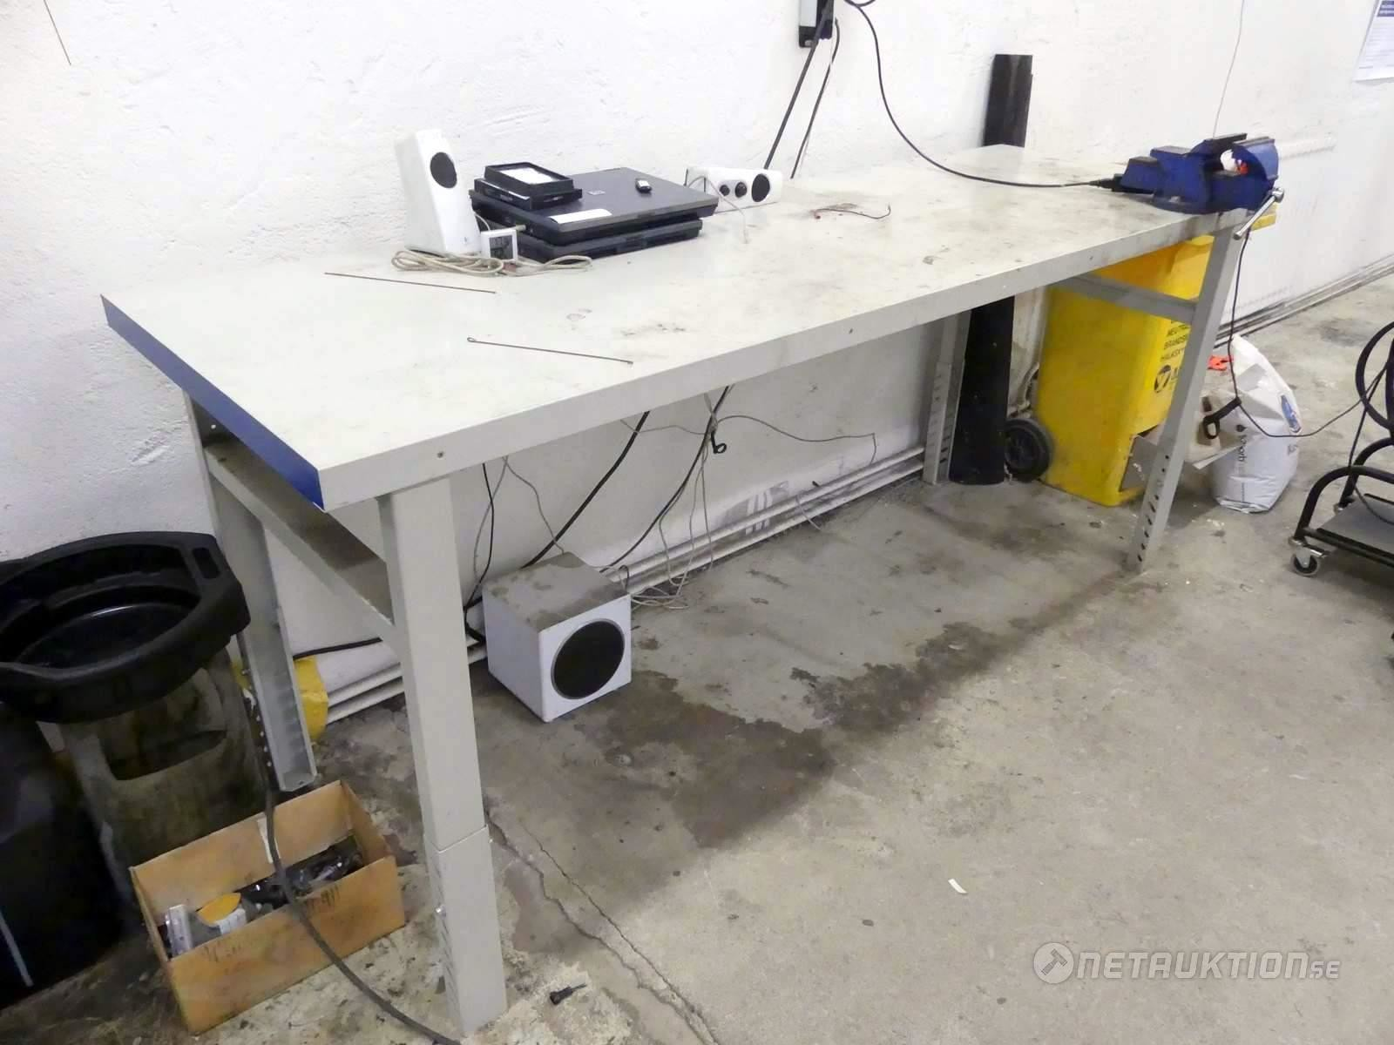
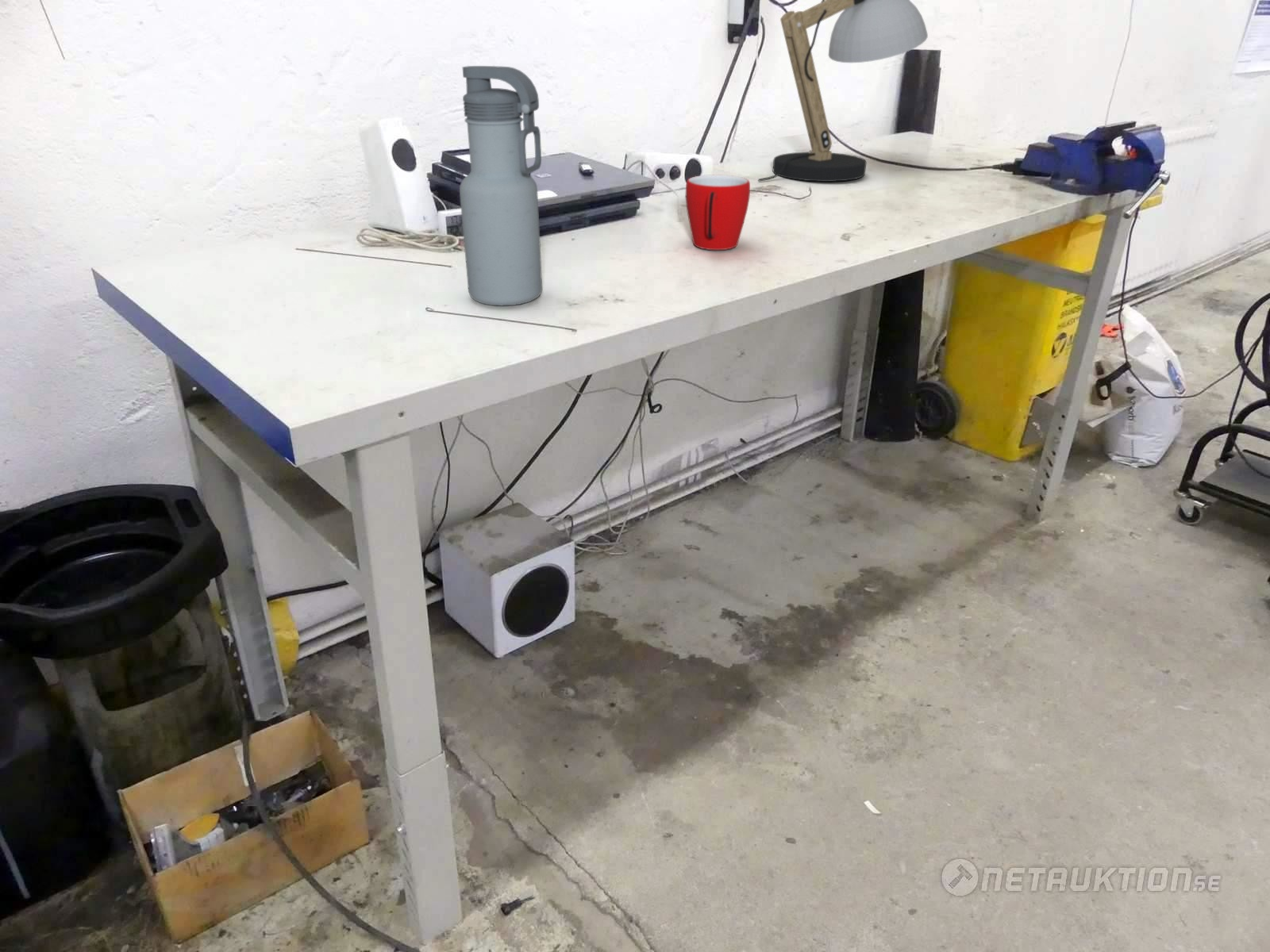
+ water bottle [459,65,543,307]
+ mug [685,174,751,251]
+ desk lamp [757,0,929,182]
